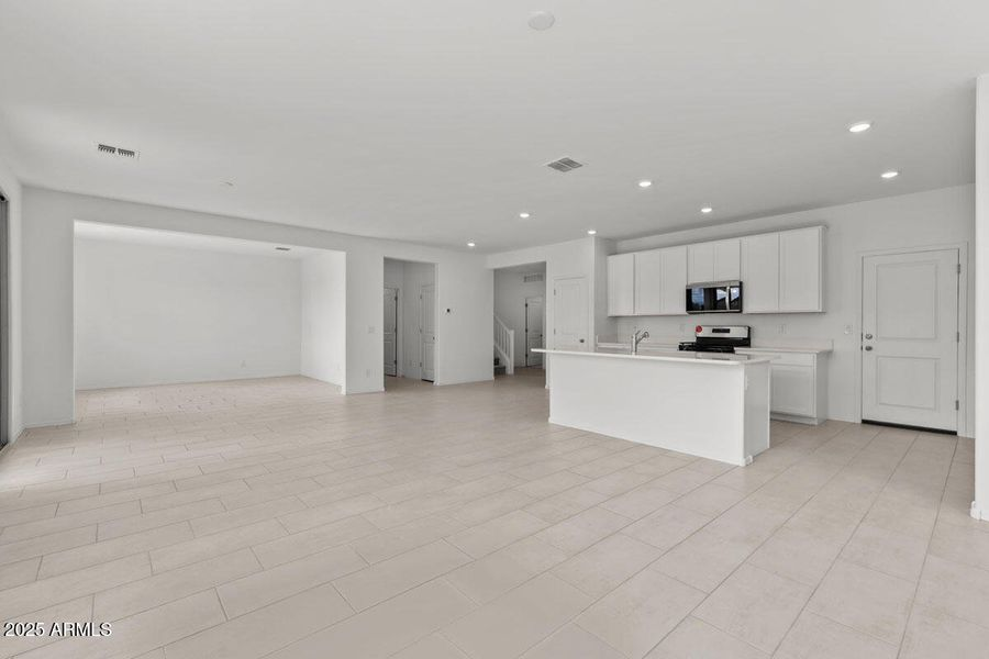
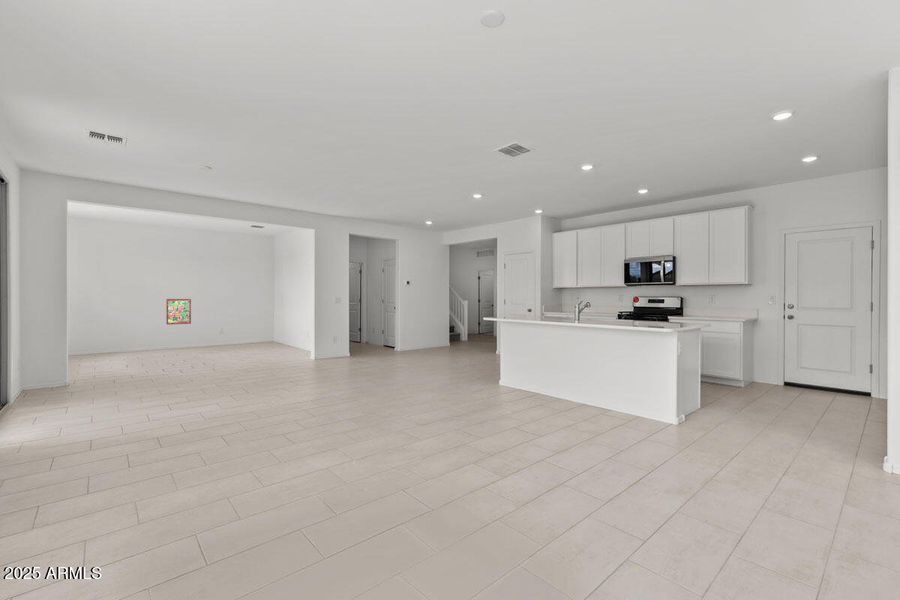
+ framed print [165,298,192,325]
